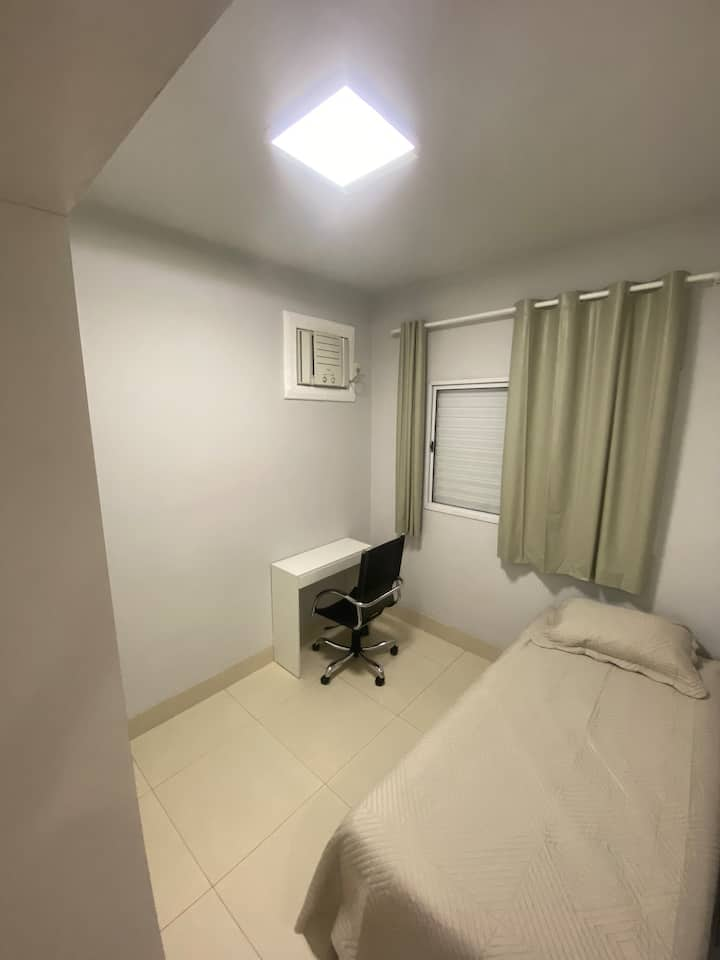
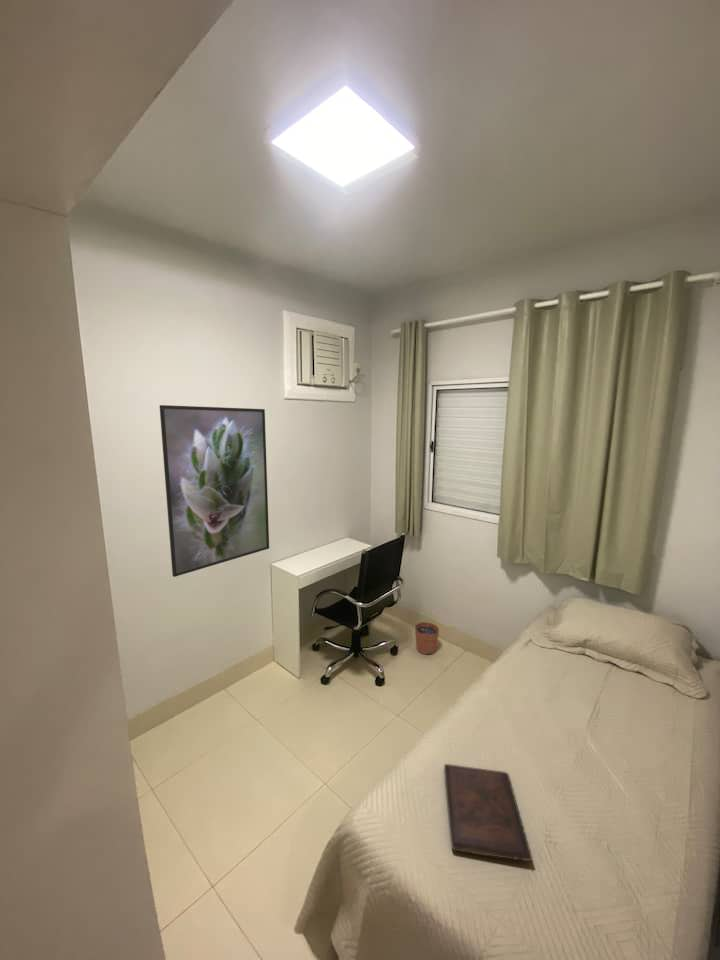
+ plant pot [414,616,440,656]
+ book [443,763,534,862]
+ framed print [159,404,270,578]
